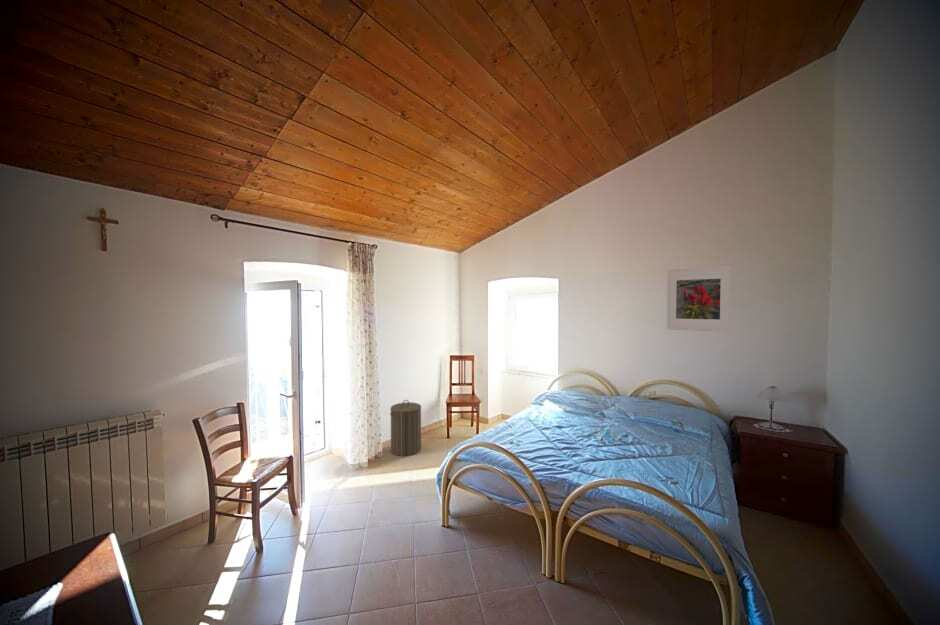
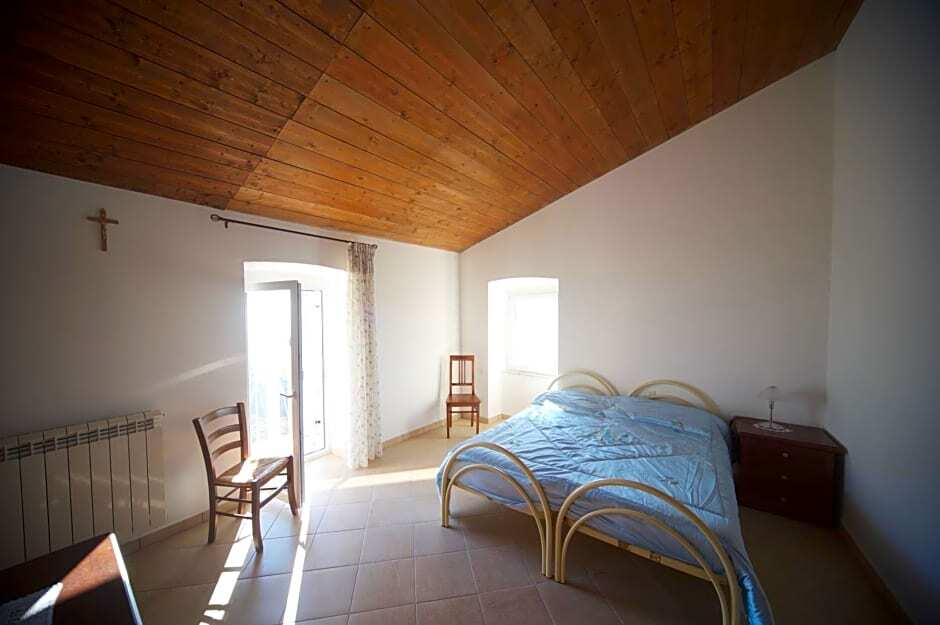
- laundry hamper [389,399,422,457]
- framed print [666,265,733,333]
